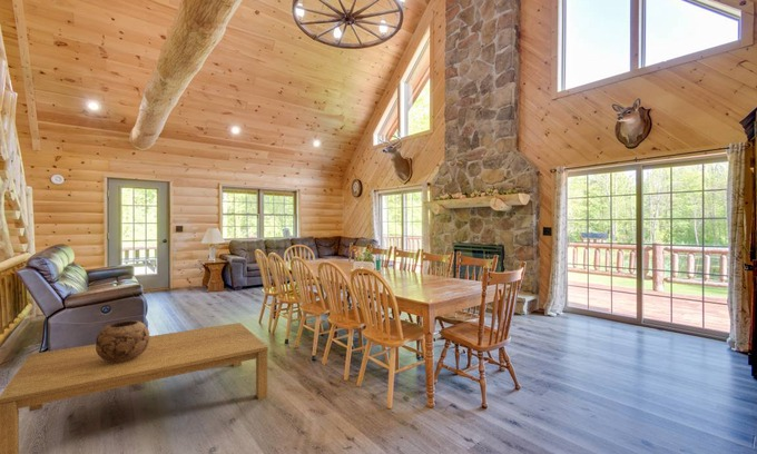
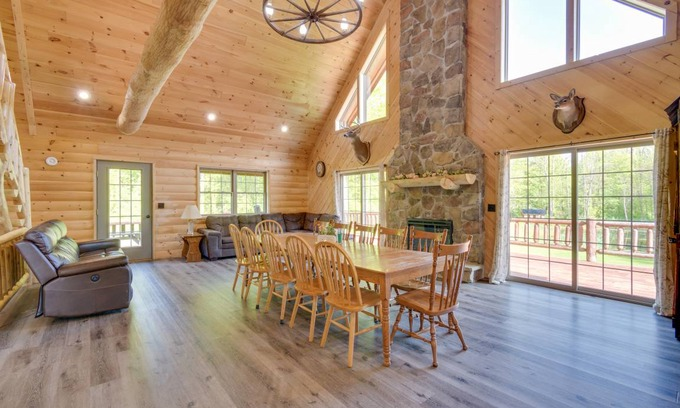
- coffee table [0,322,269,454]
- decorative bowl [95,319,150,363]
